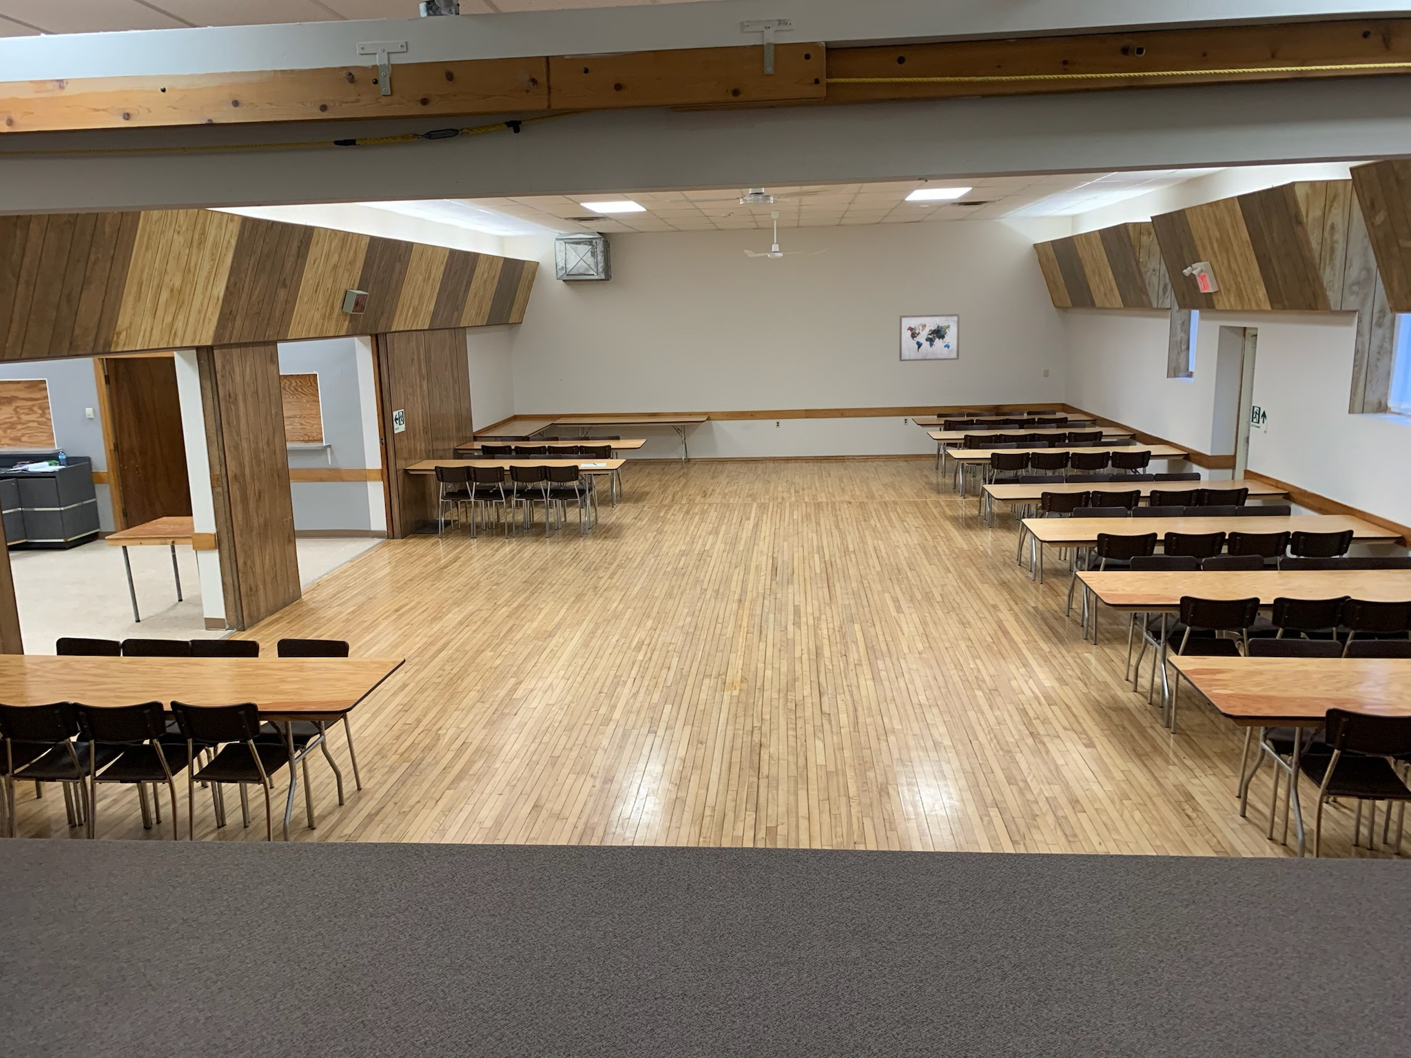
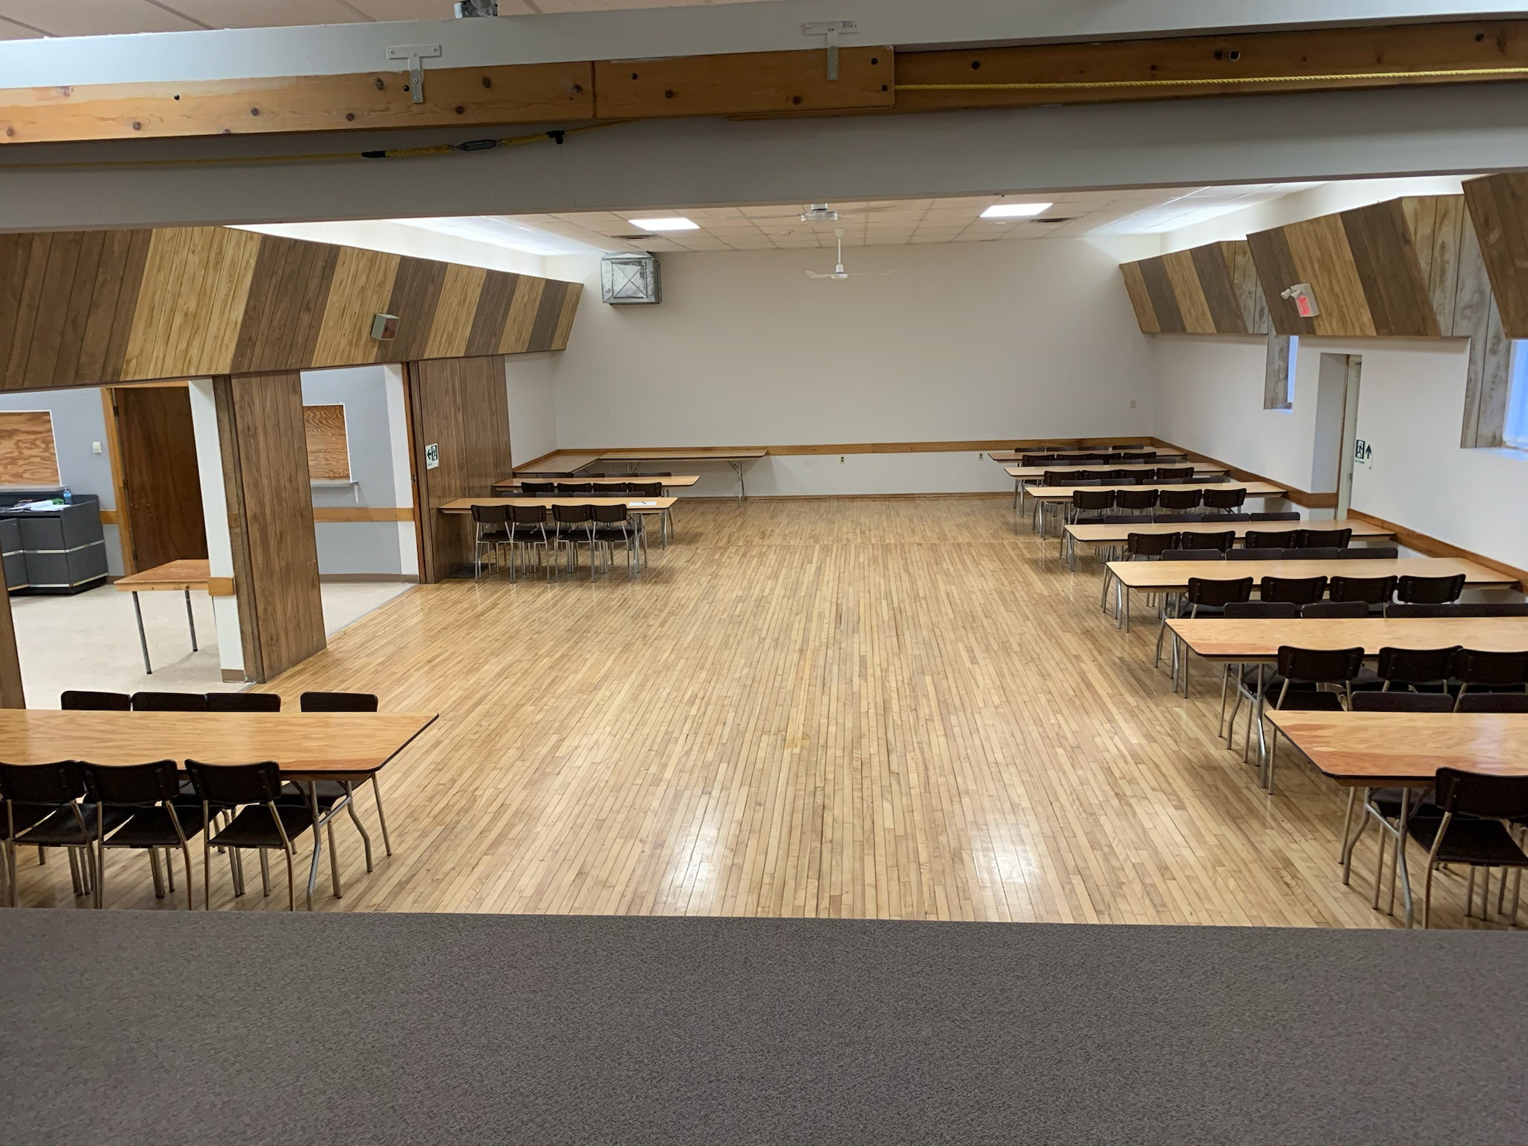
- wall art [899,313,960,361]
